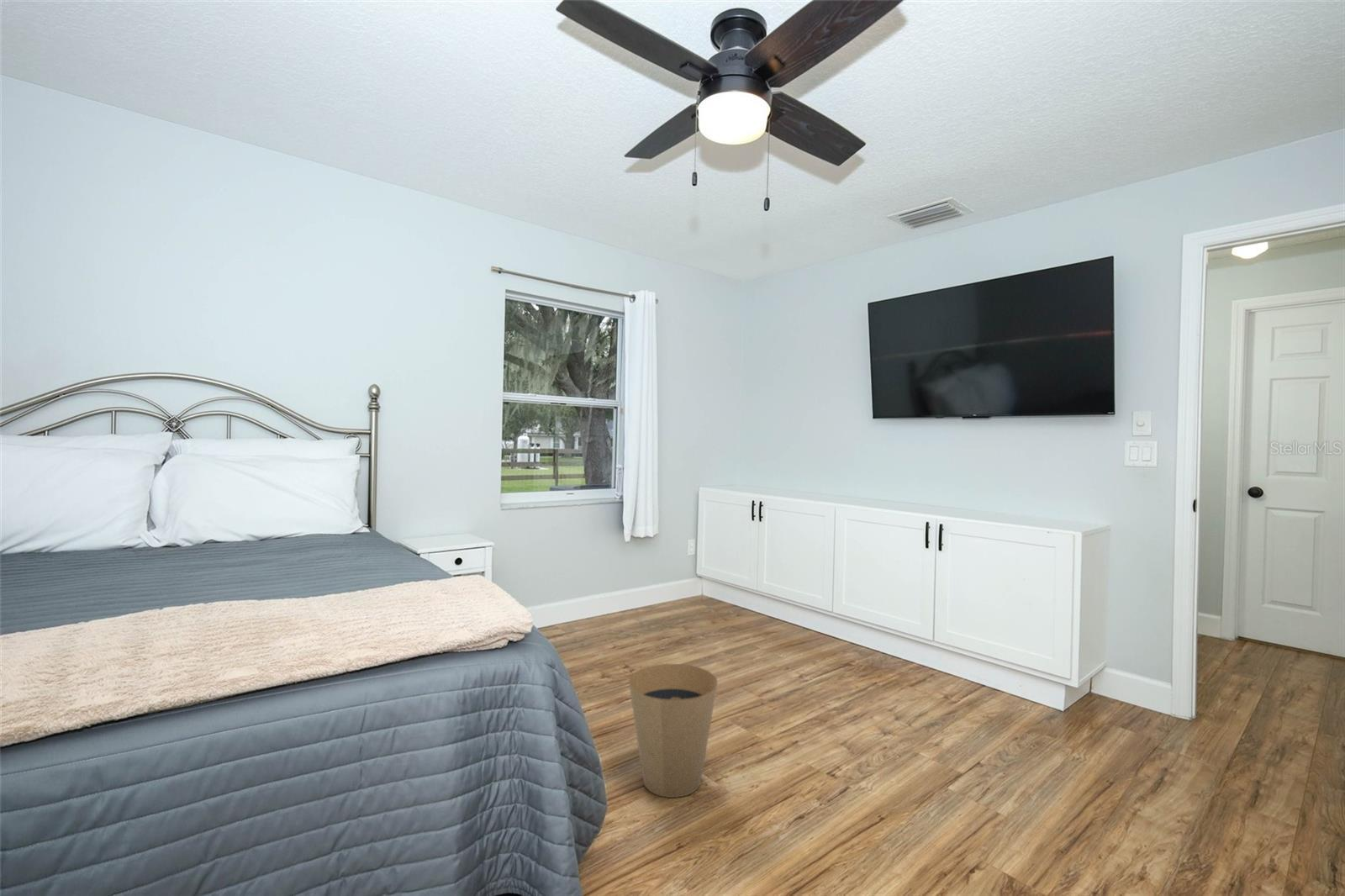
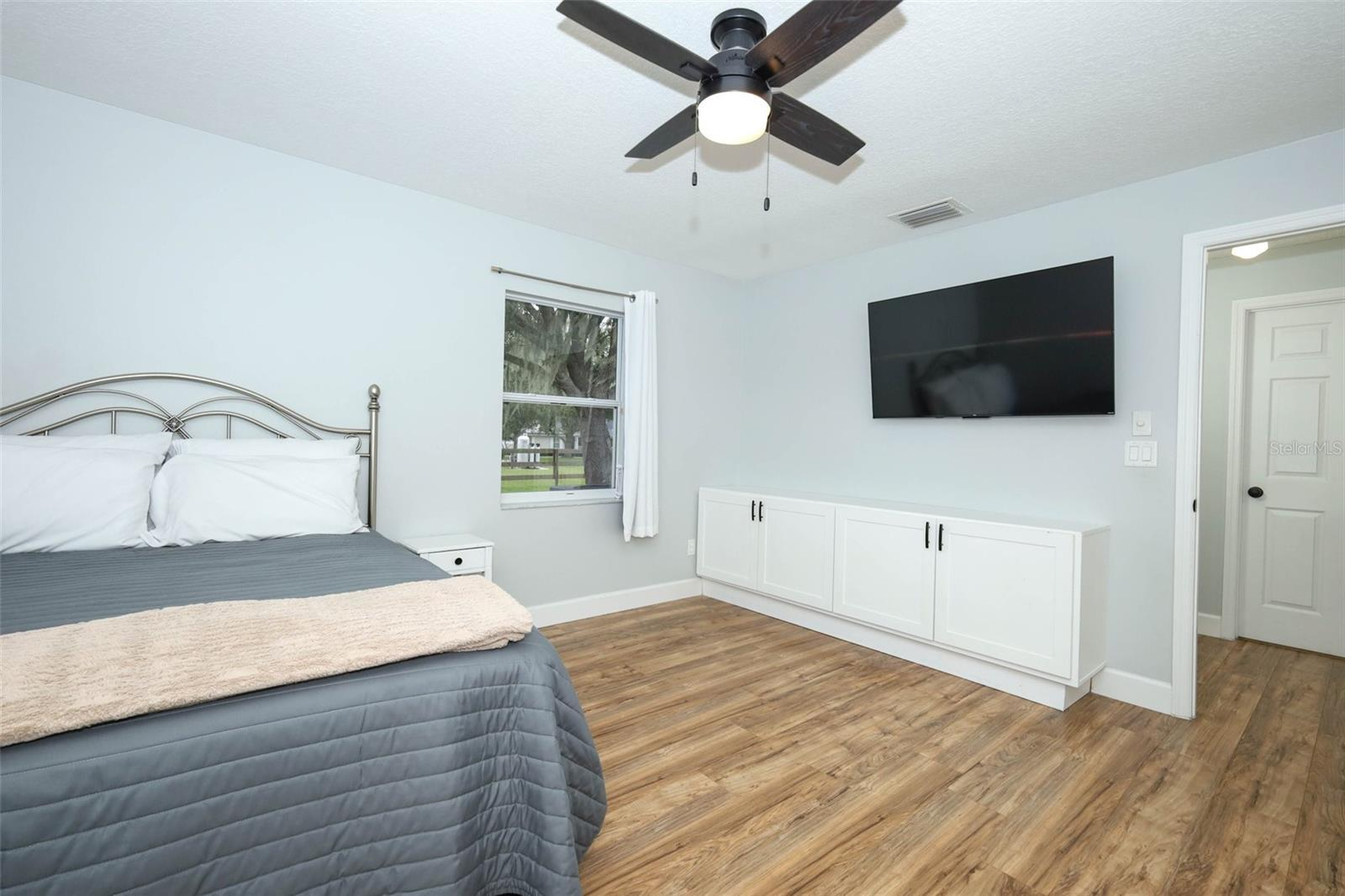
- trash can [628,663,719,798]
